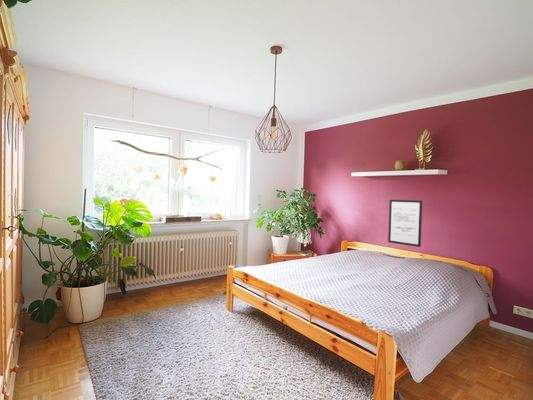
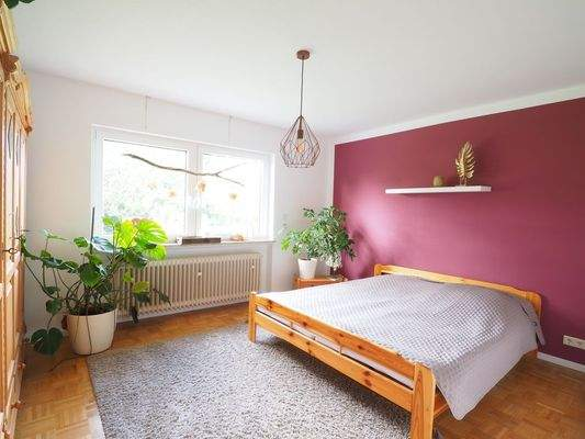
- wall art [387,199,423,248]
